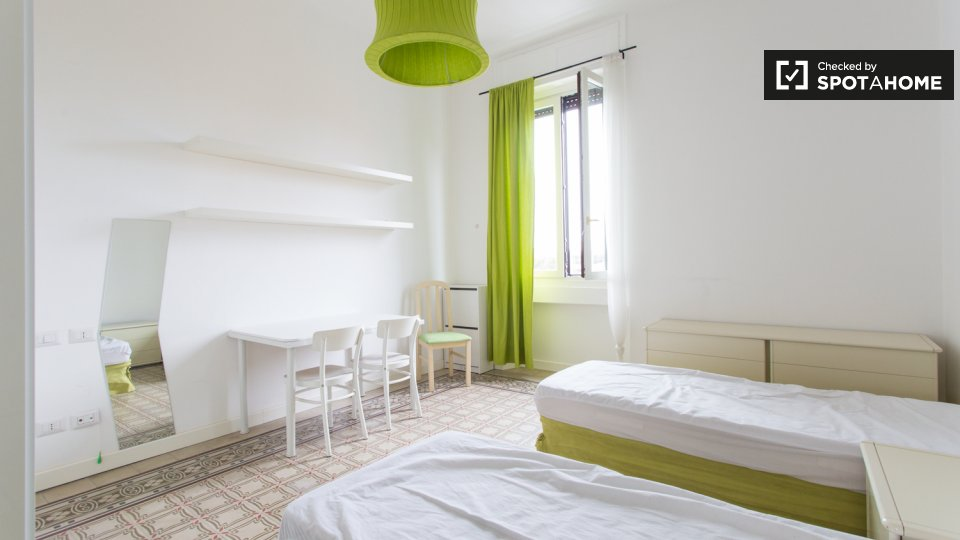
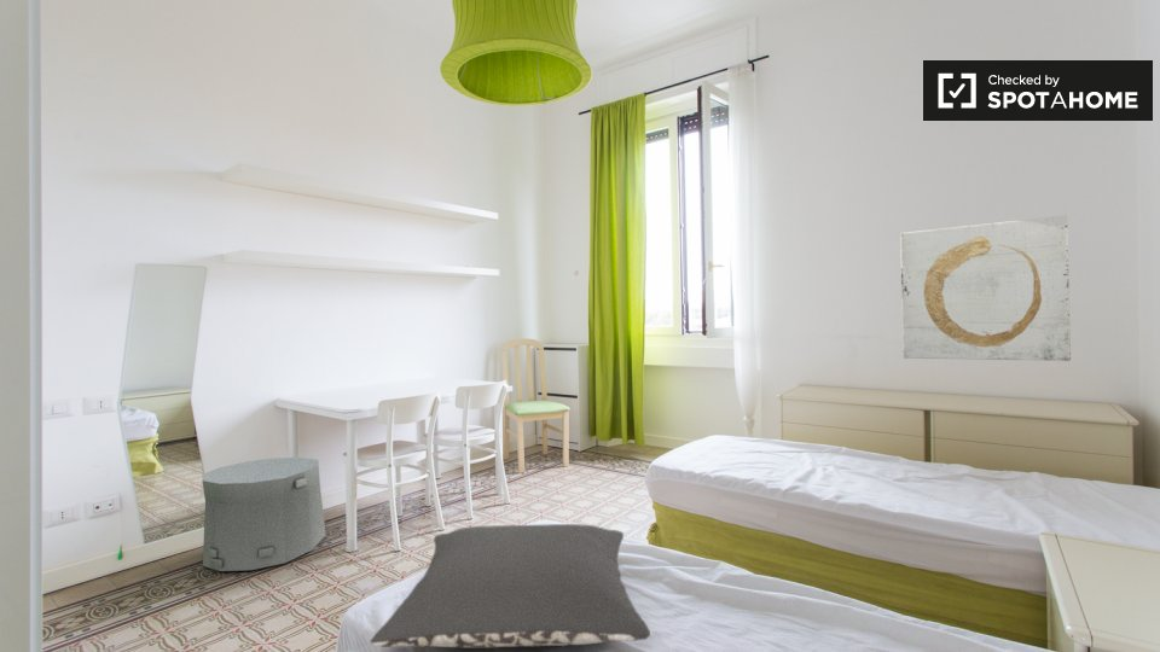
+ trash can [202,456,327,572]
+ pillow [370,523,651,648]
+ wall art [899,215,1072,362]
